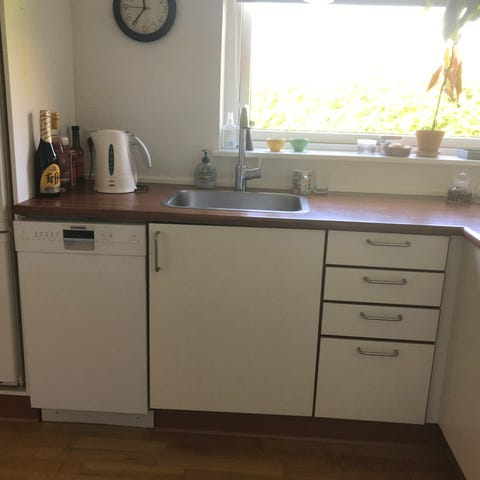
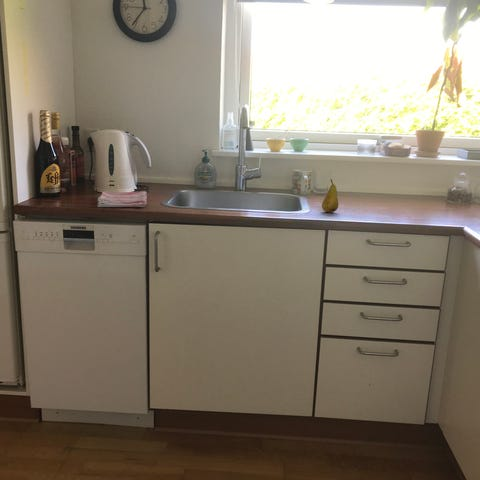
+ fruit [321,178,339,213]
+ dish towel [97,190,148,208]
